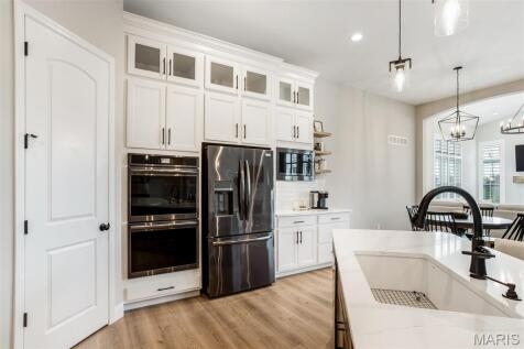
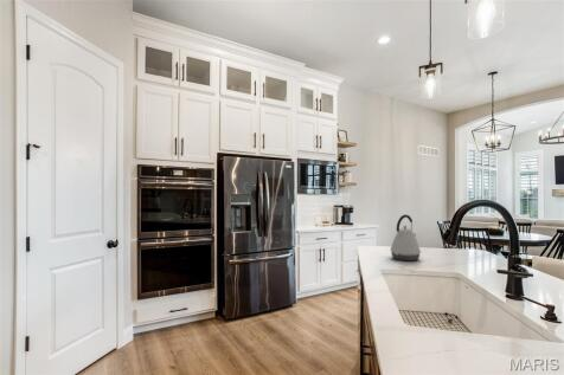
+ kettle [390,213,422,263]
